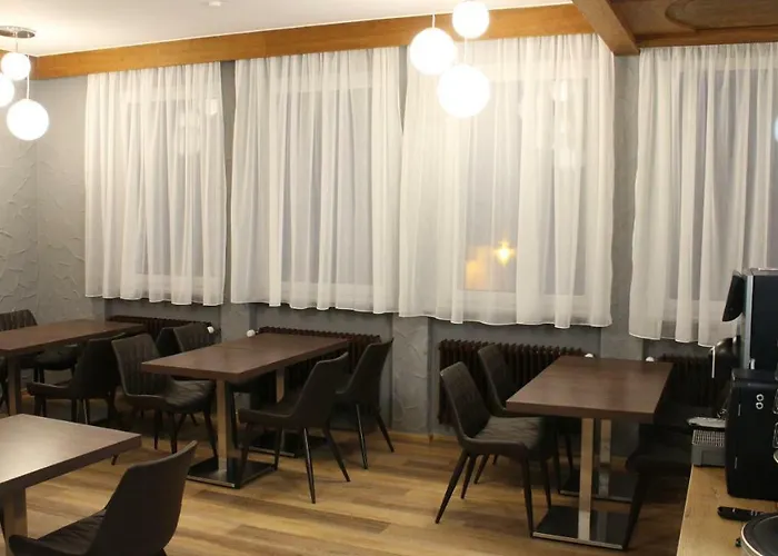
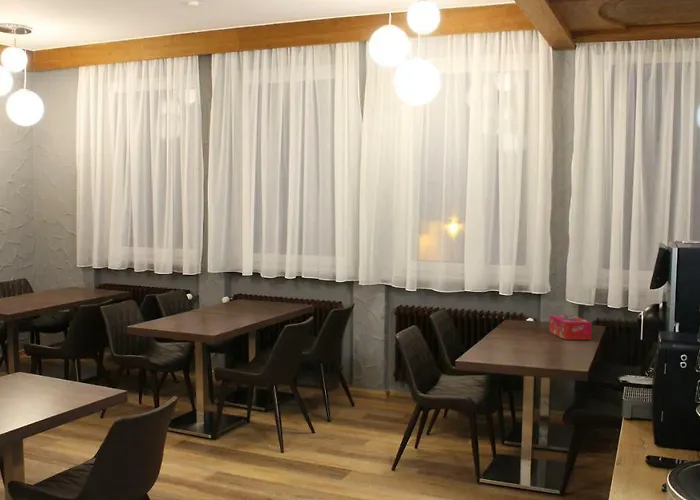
+ tissue box [548,314,593,341]
